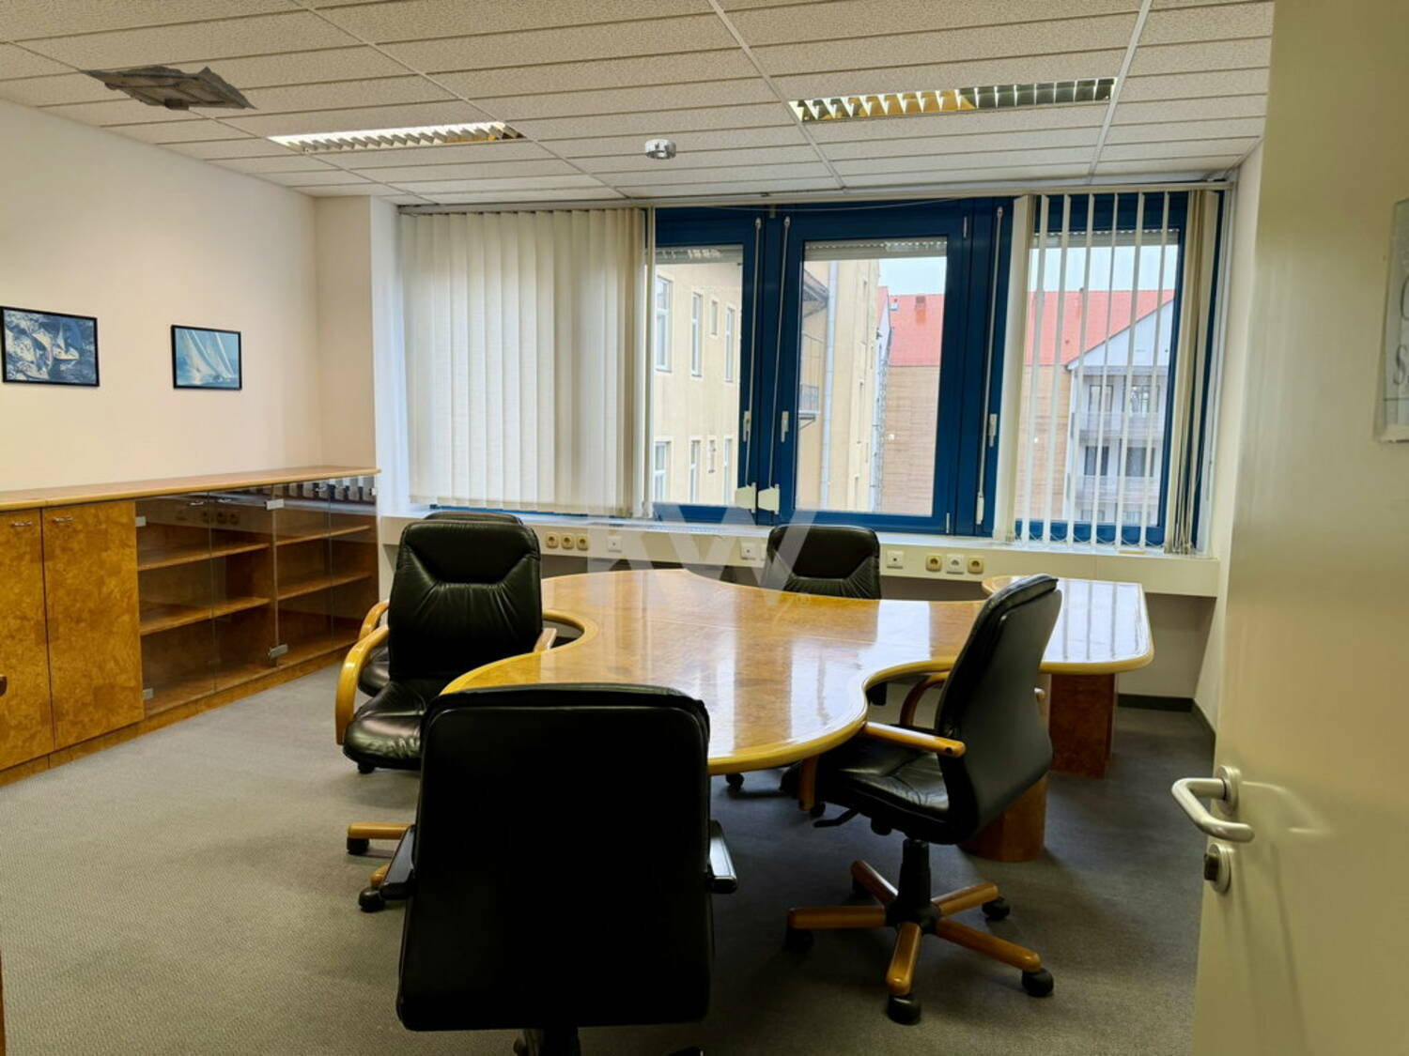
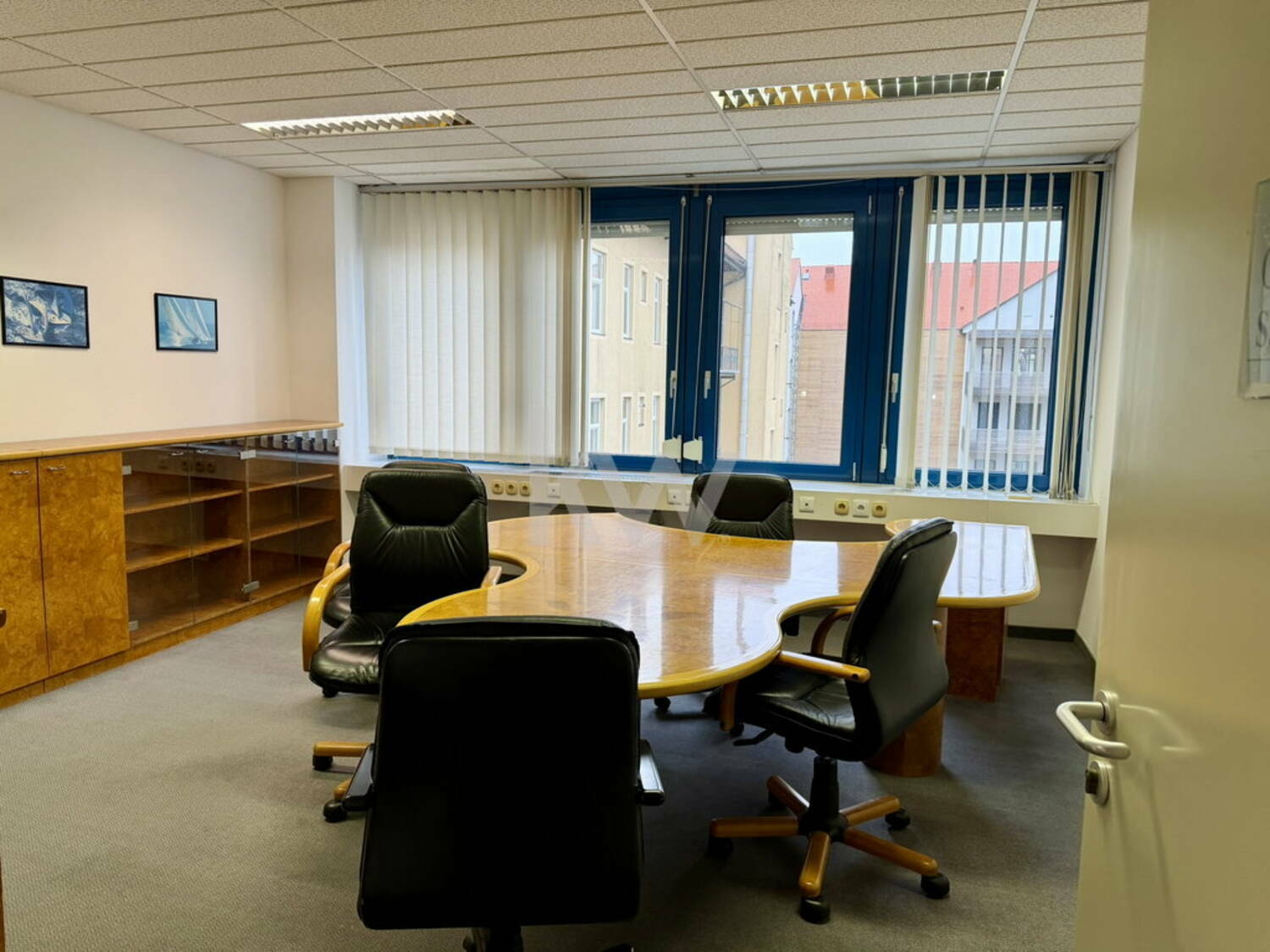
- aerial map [73,64,260,112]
- smoke detector [645,138,677,161]
